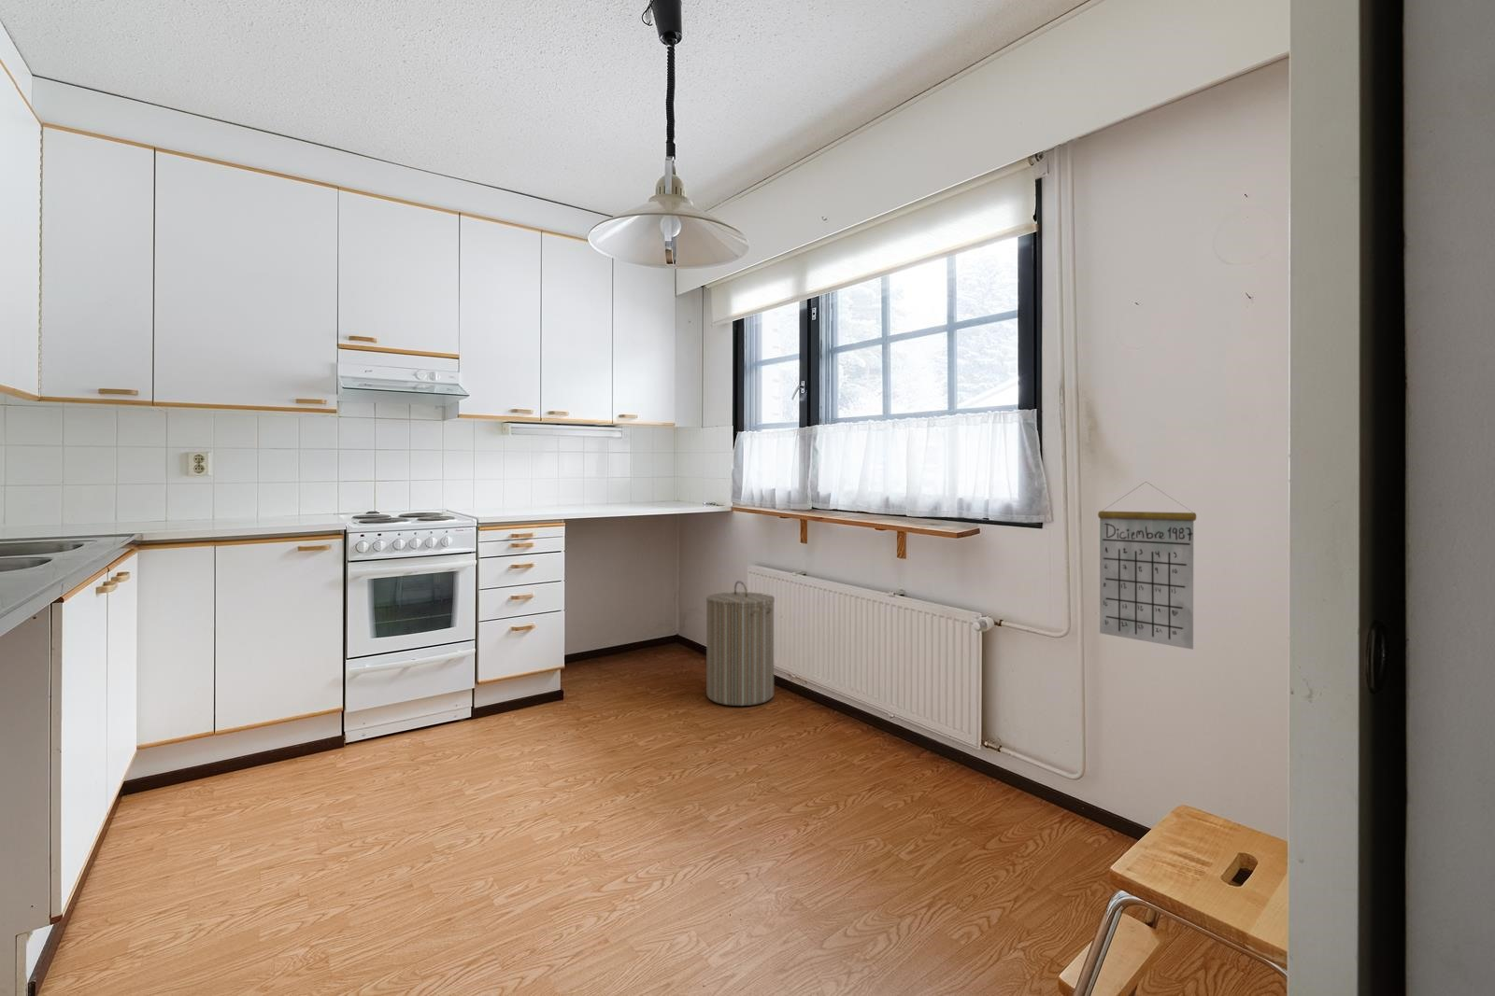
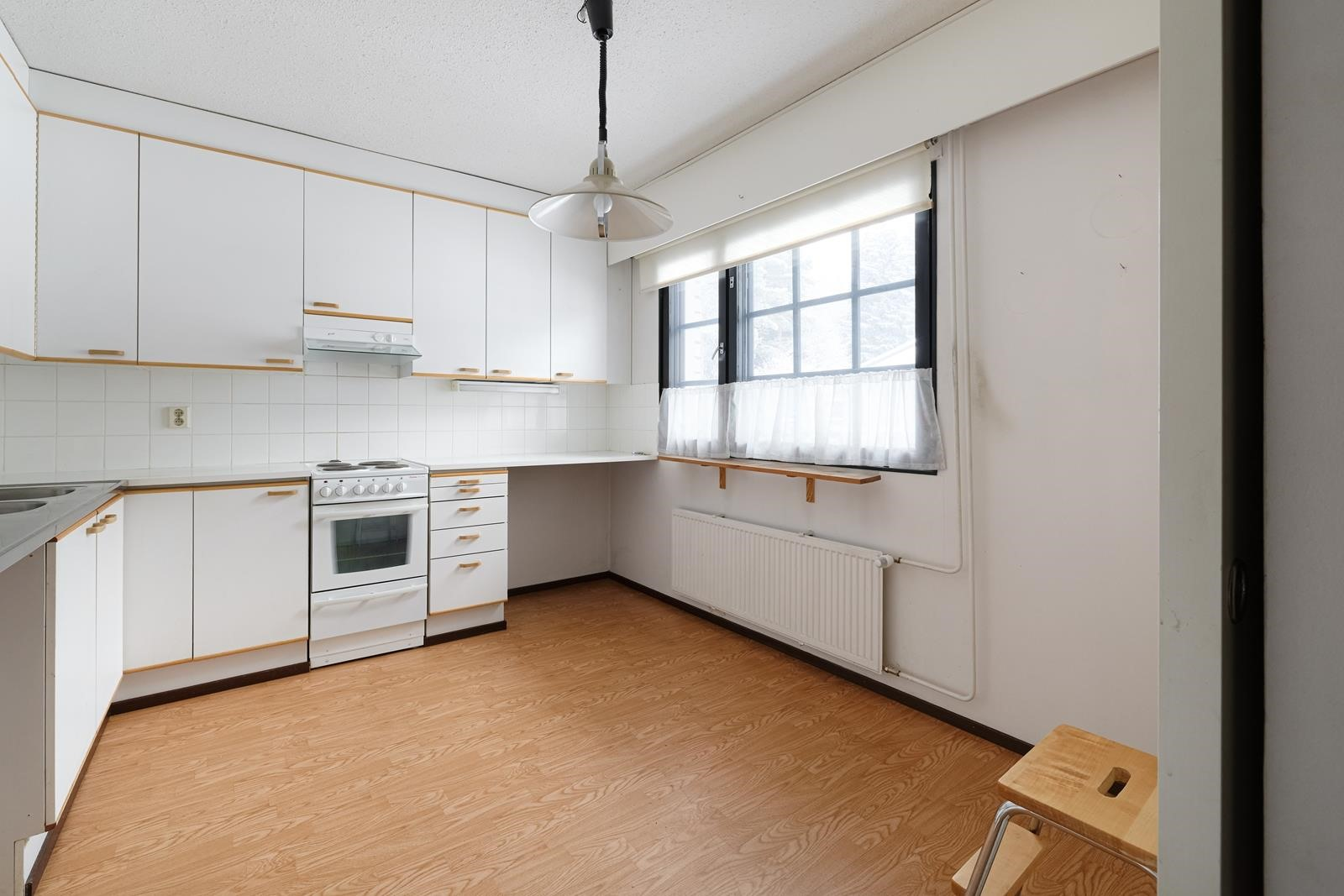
- laundry hamper [705,579,775,707]
- calendar [1097,480,1197,650]
